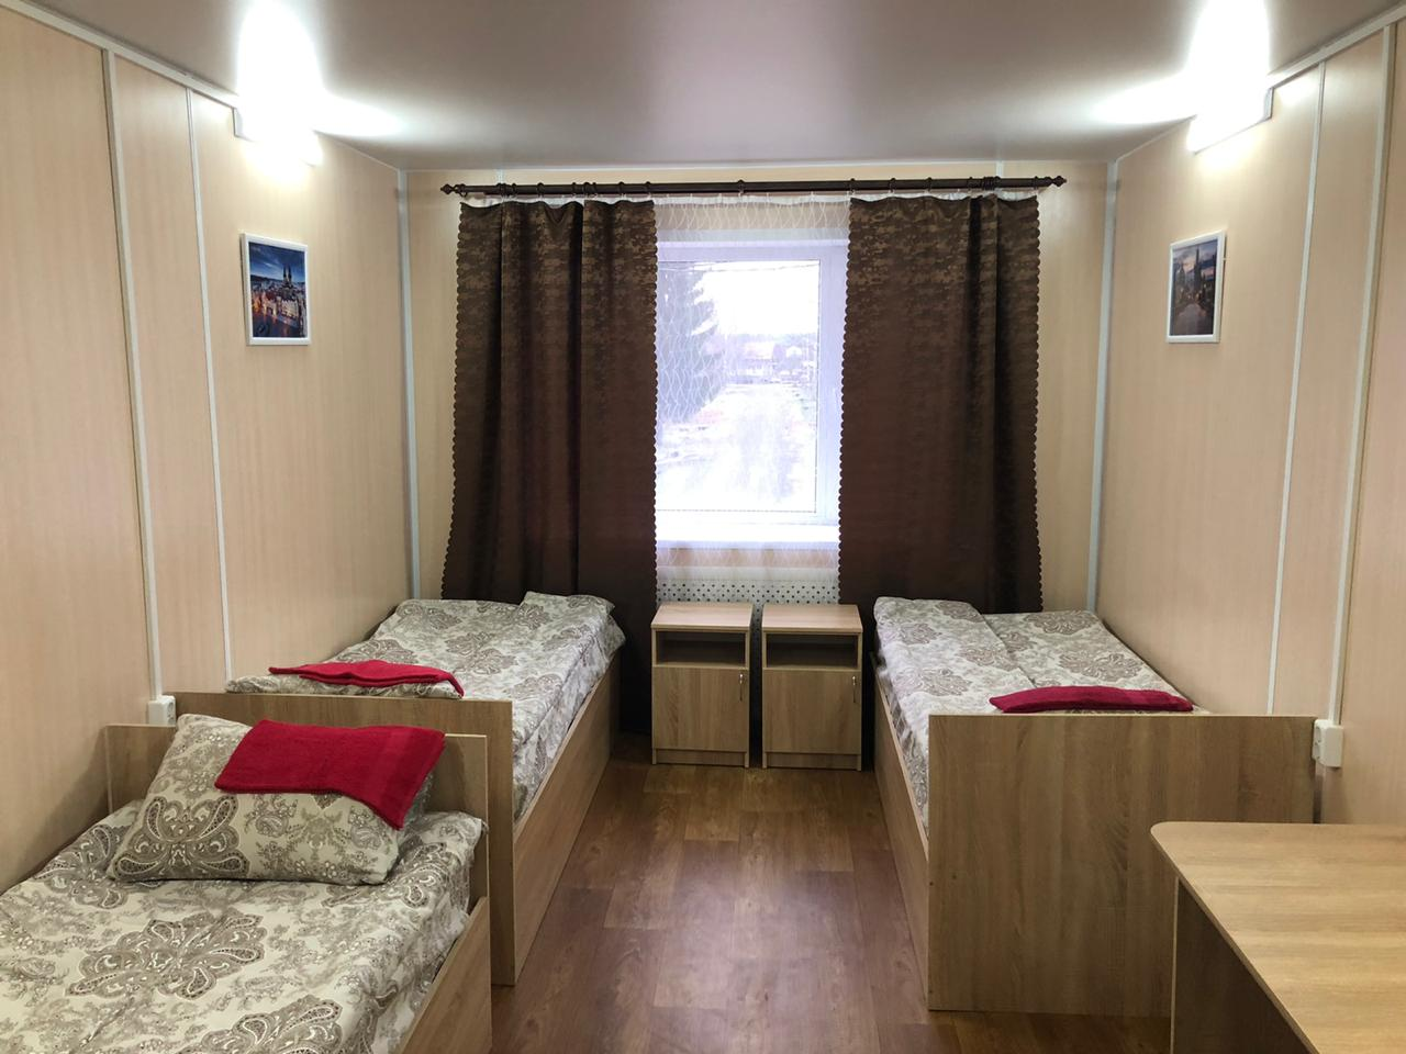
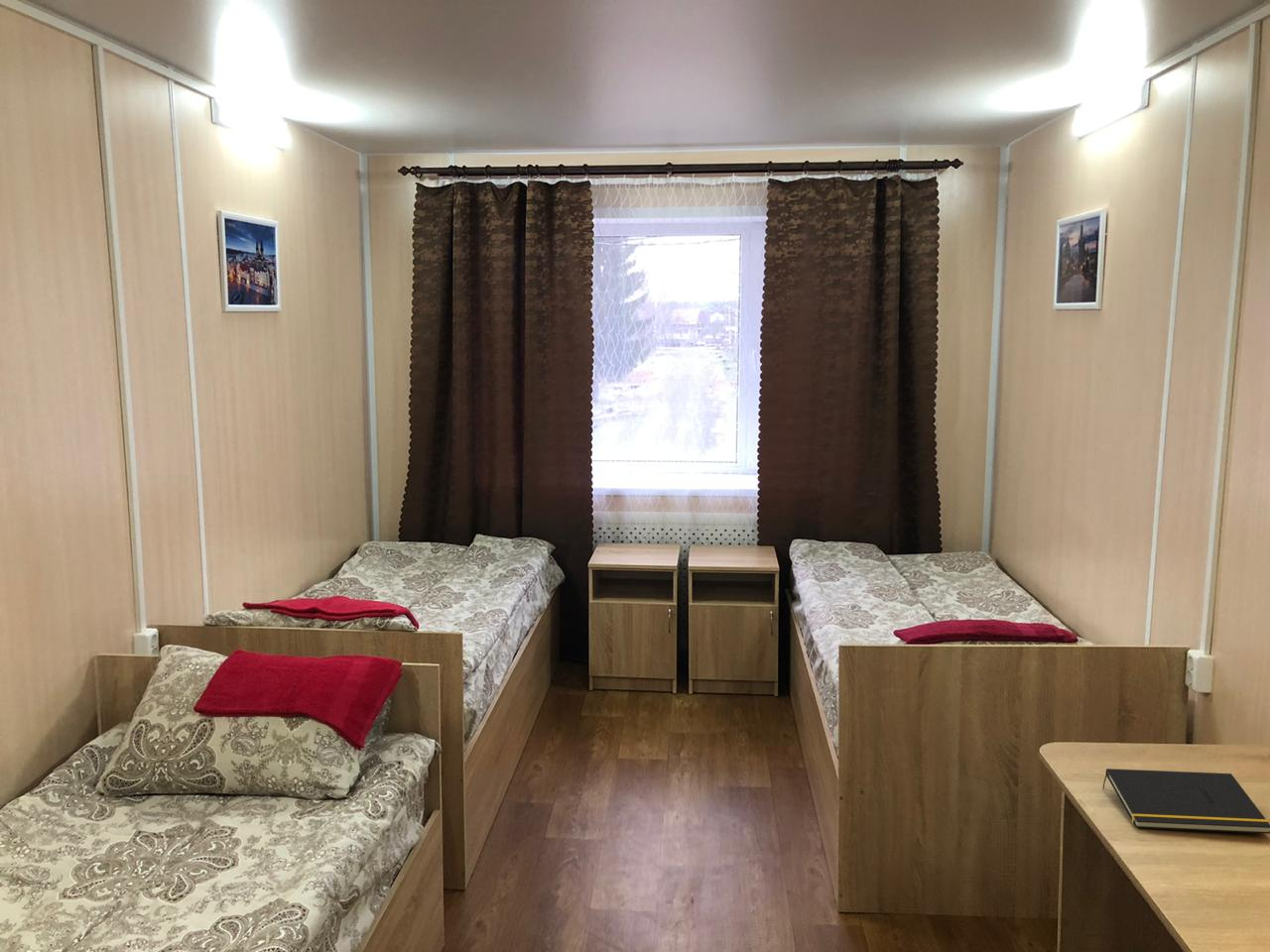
+ notepad [1102,768,1270,835]
